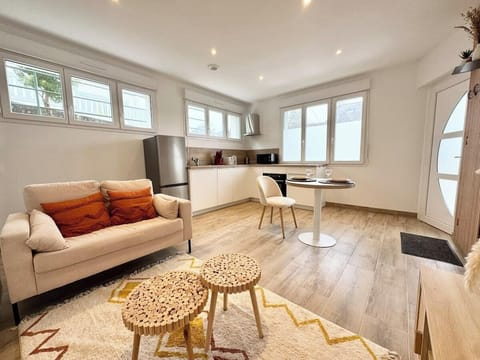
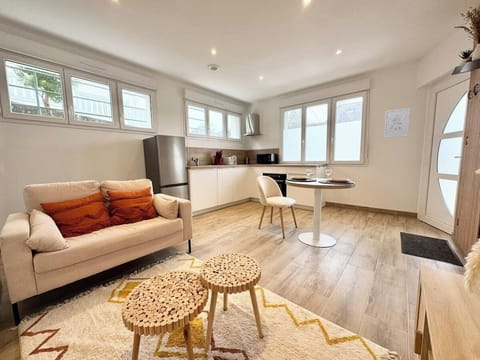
+ wall art [383,106,411,139]
